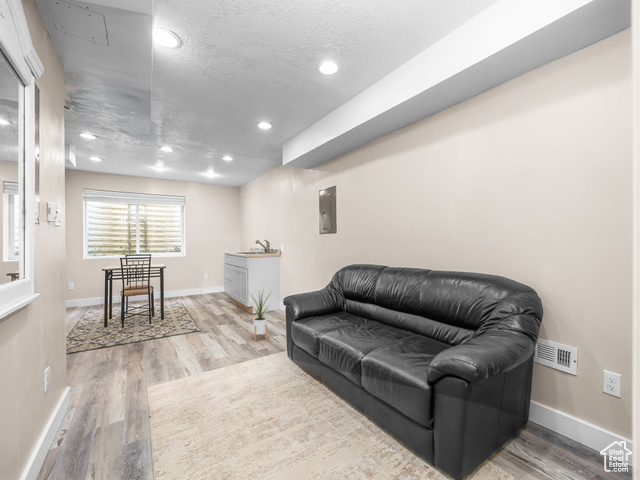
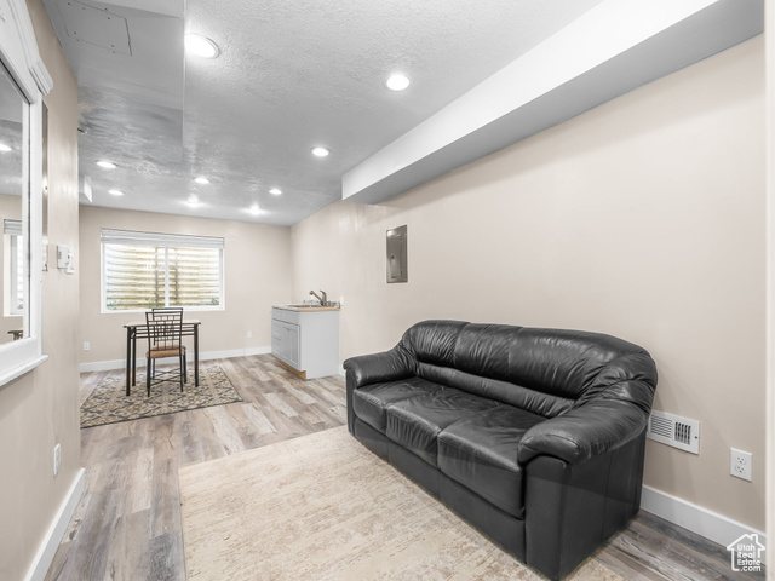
- house plant [248,287,272,343]
